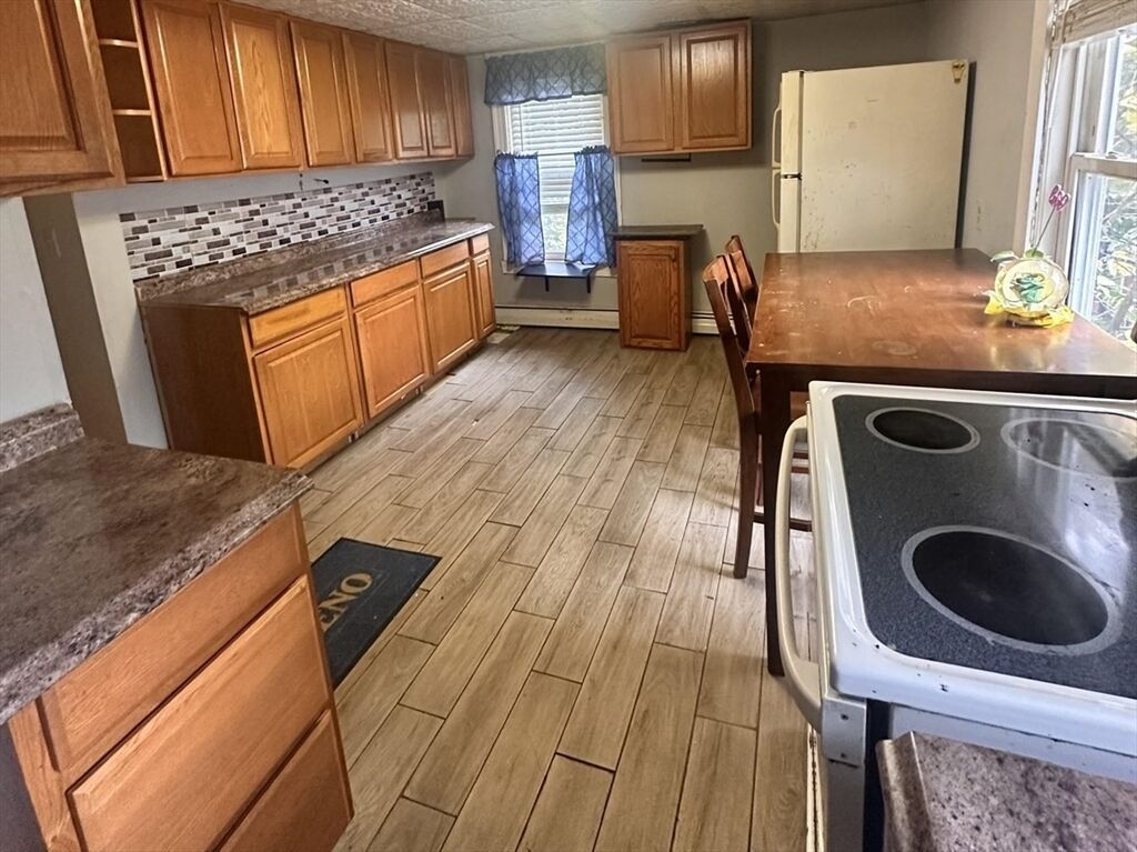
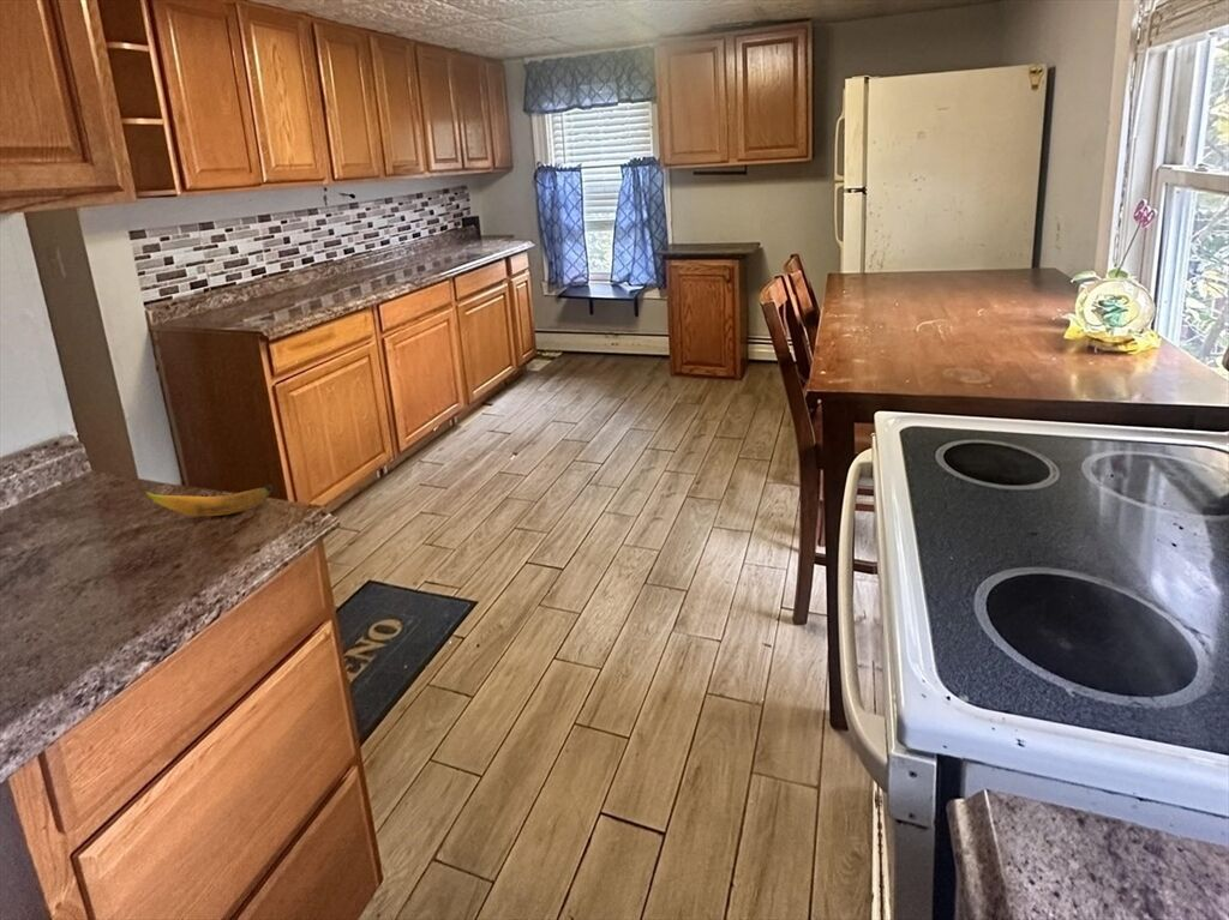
+ banana [142,483,274,517]
